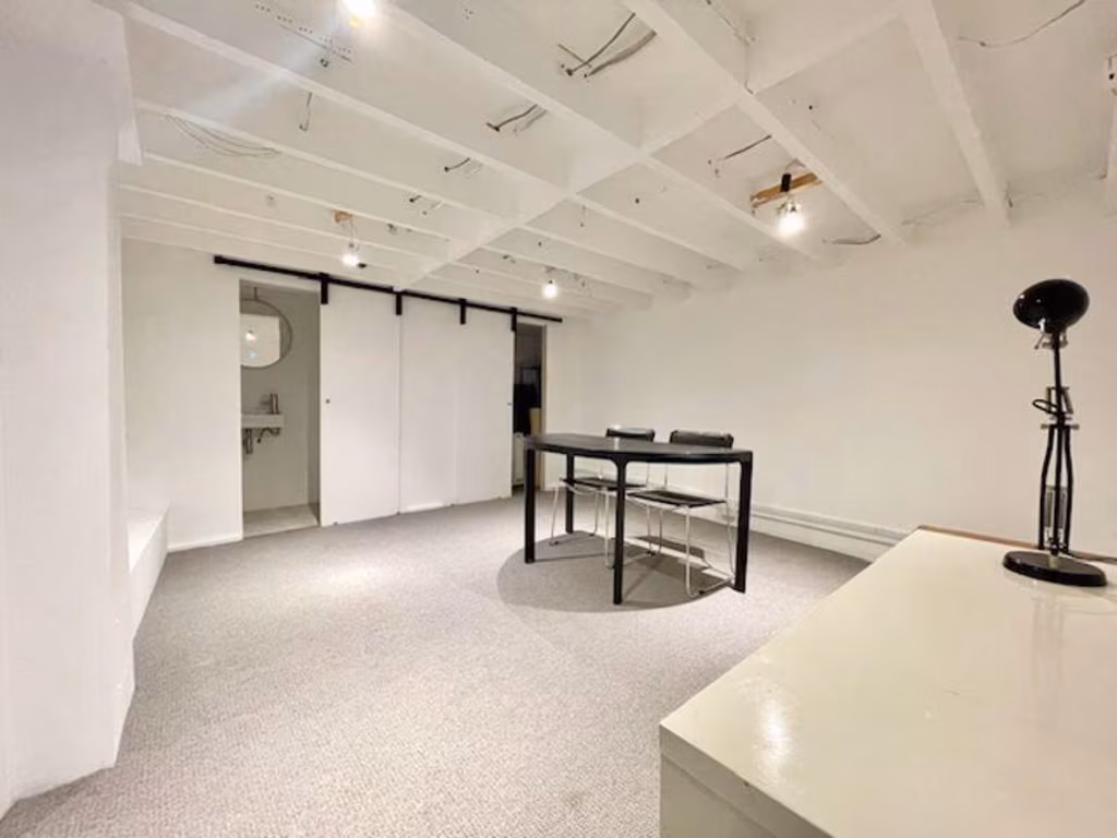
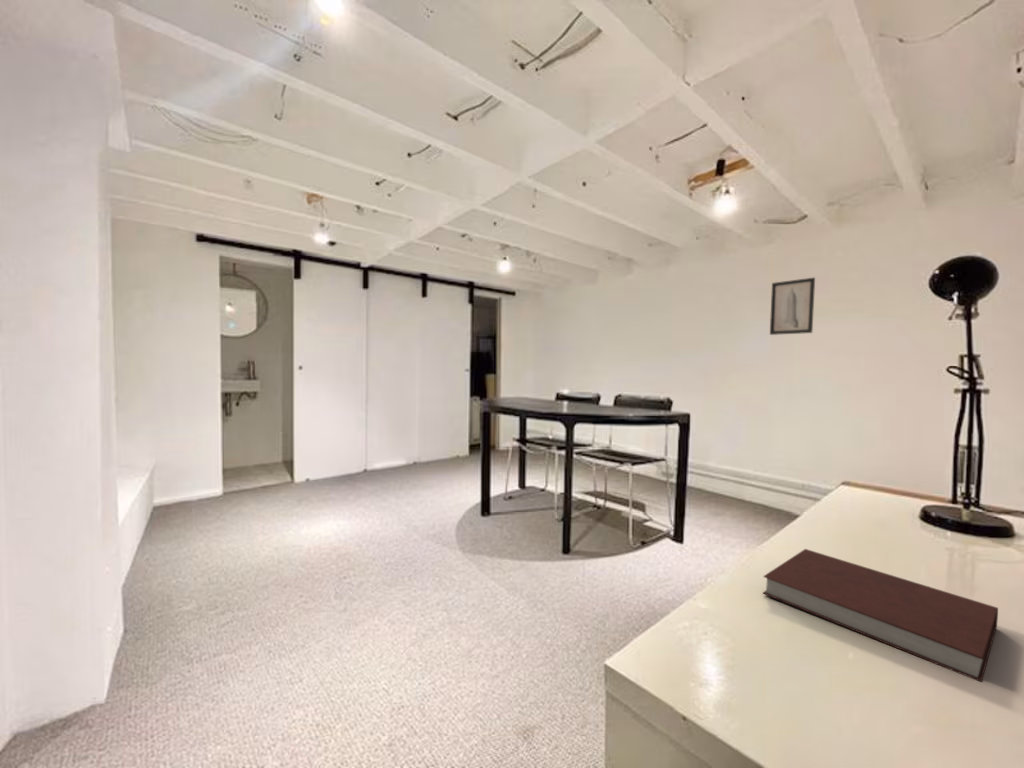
+ notebook [762,548,999,683]
+ wall art [769,276,816,336]
